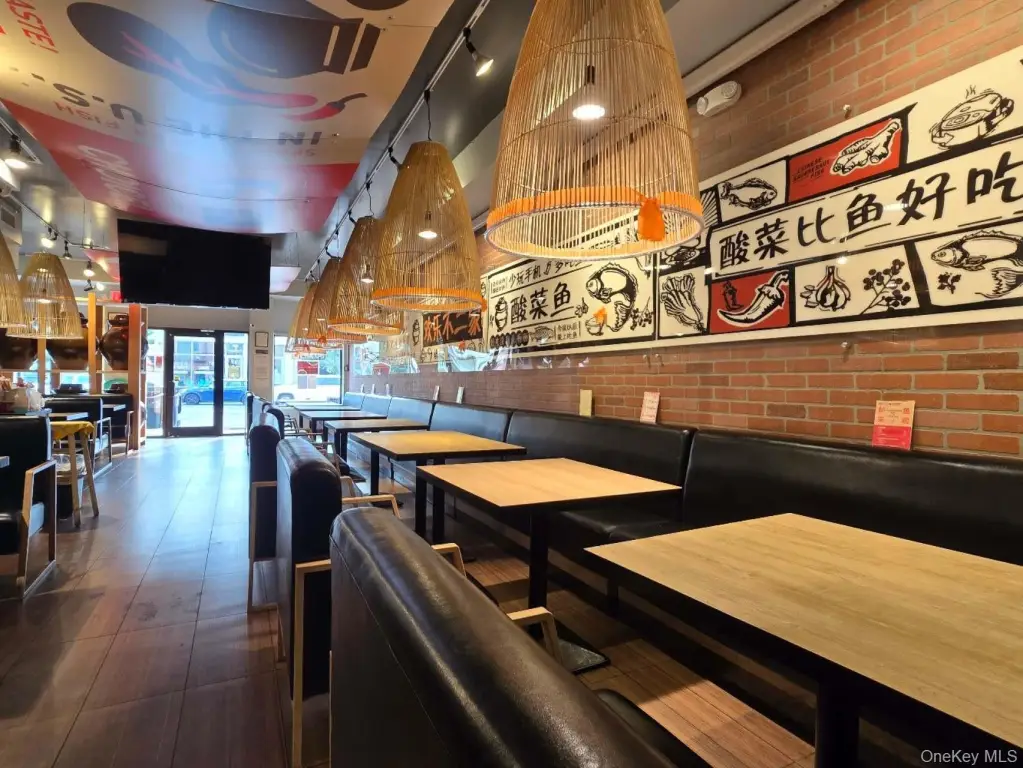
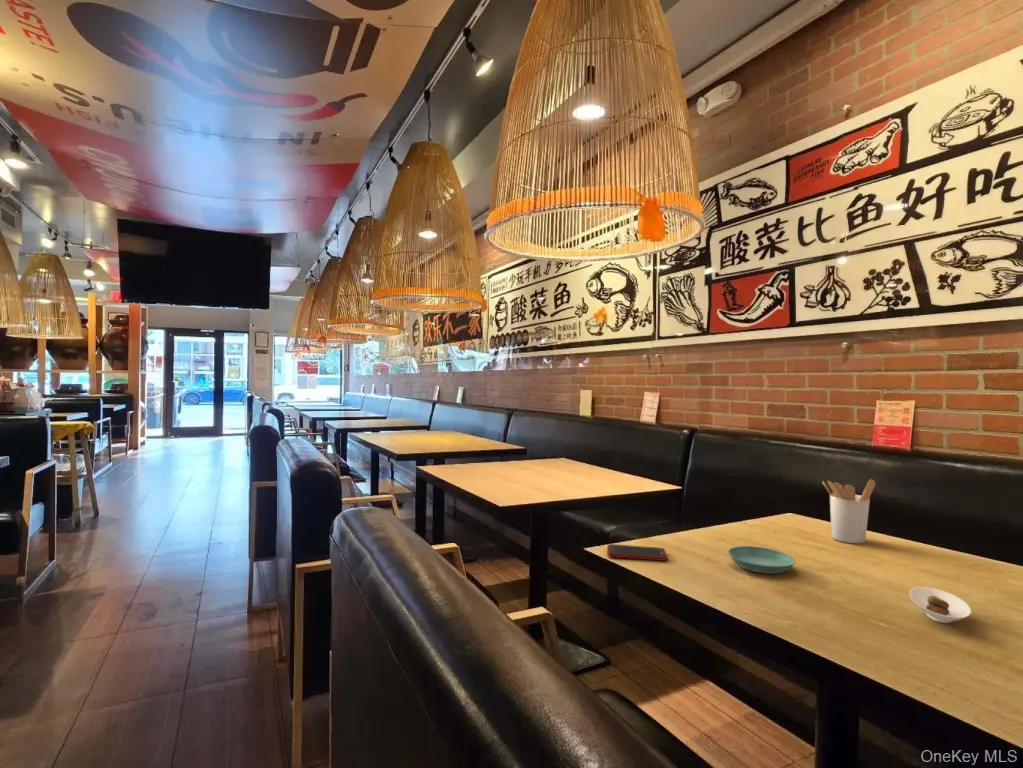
+ saucer [908,586,972,624]
+ cell phone [606,543,668,562]
+ utensil holder [821,478,876,545]
+ saucer [727,545,796,575]
